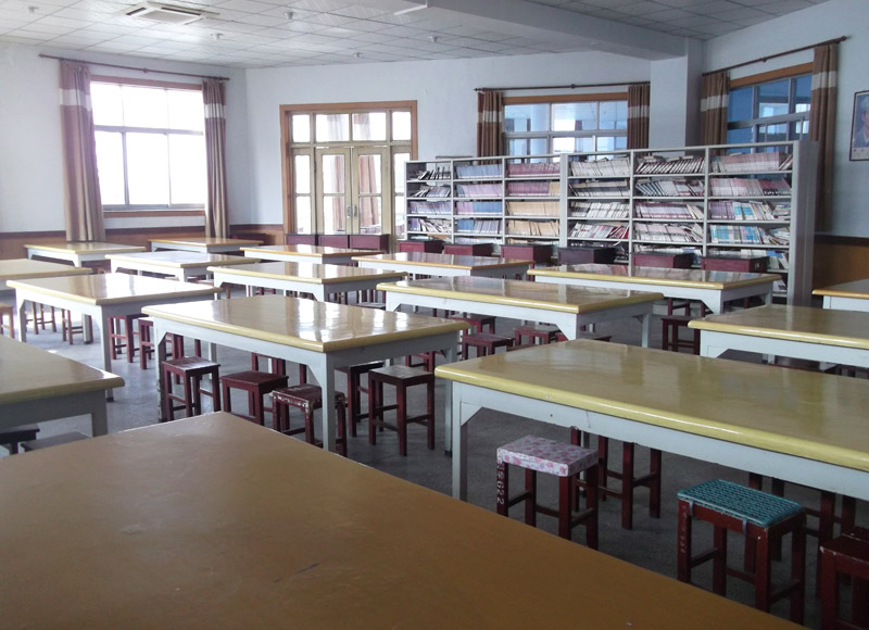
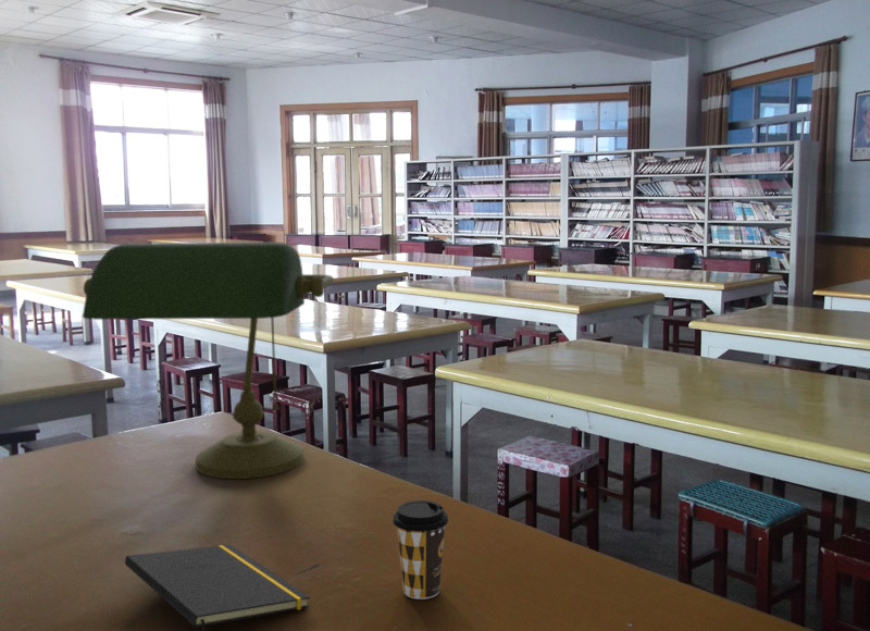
+ desk lamp [82,242,335,480]
+ notepad [124,544,311,631]
+ coffee cup [391,499,449,601]
